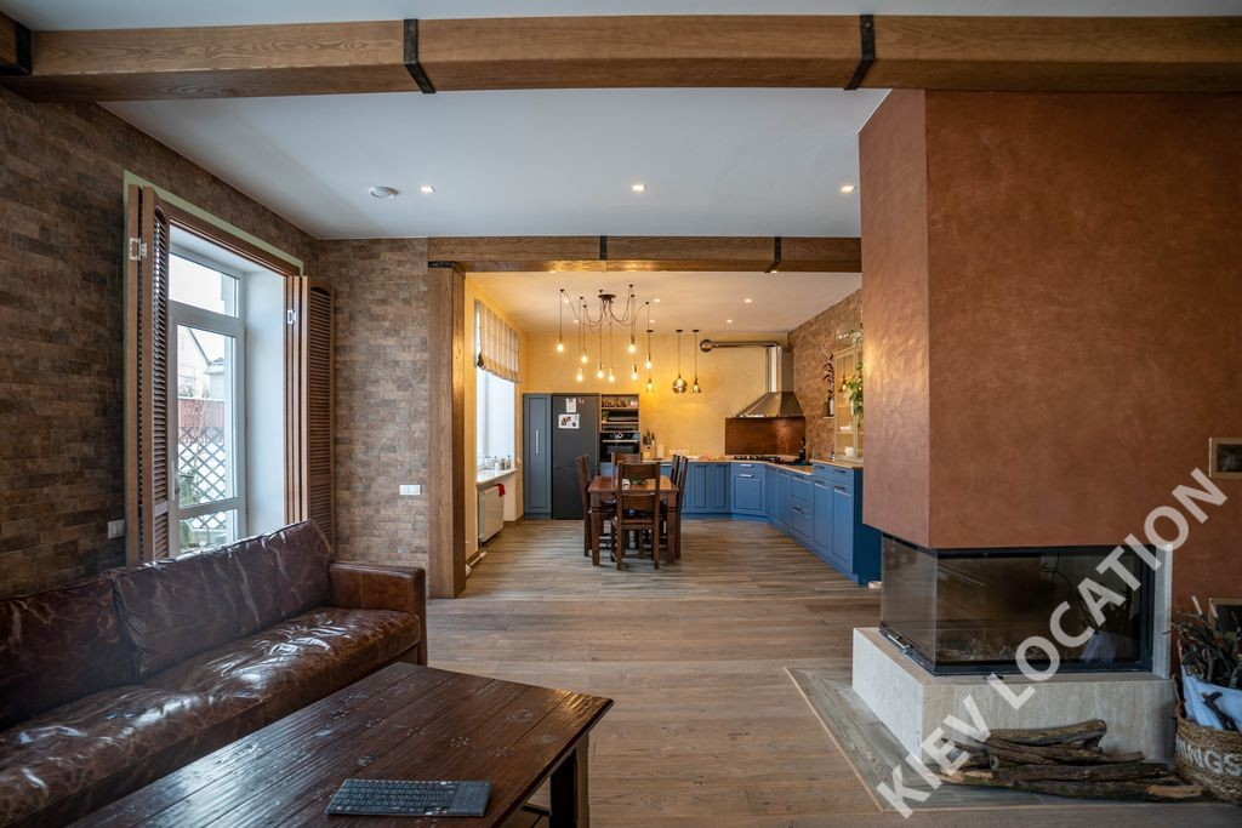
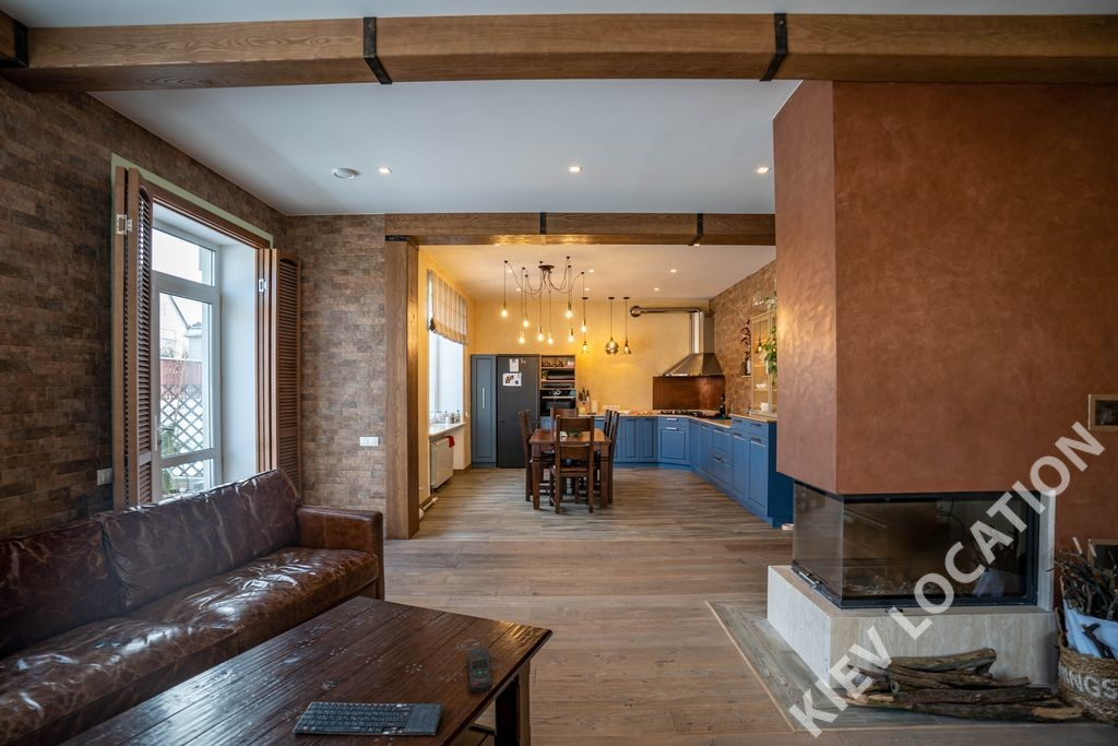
+ remote control [467,647,493,694]
